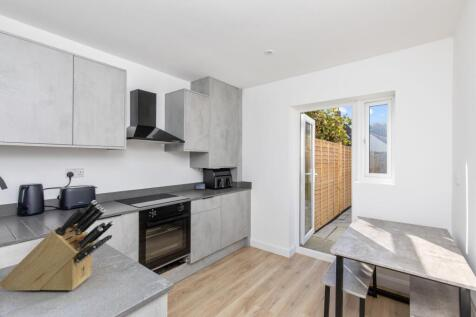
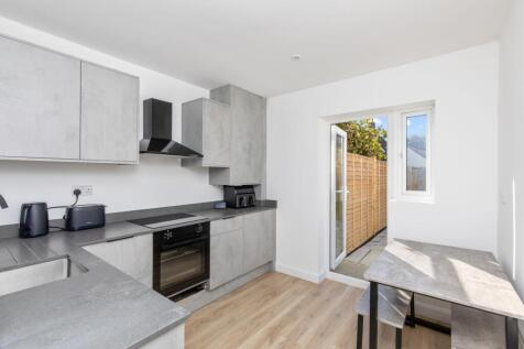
- knife block [0,199,115,291]
